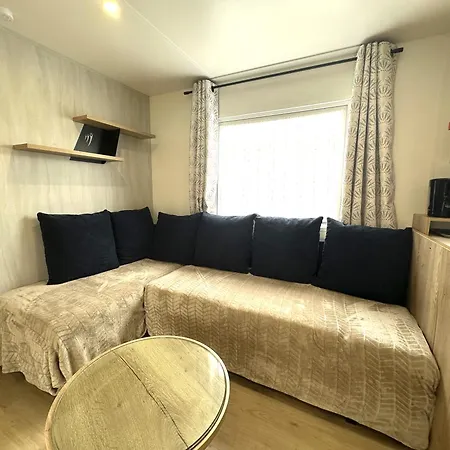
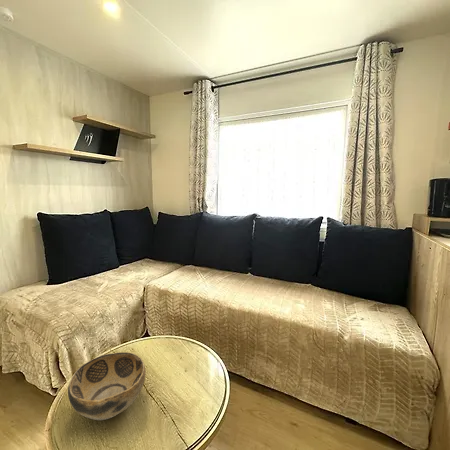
+ decorative bowl [67,351,147,421]
